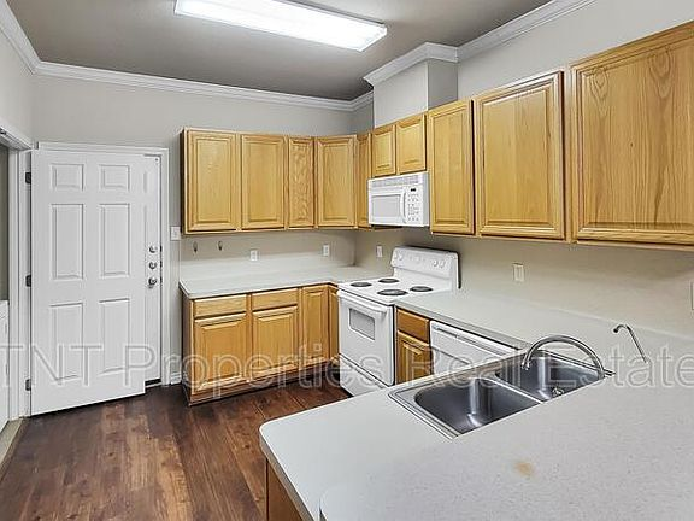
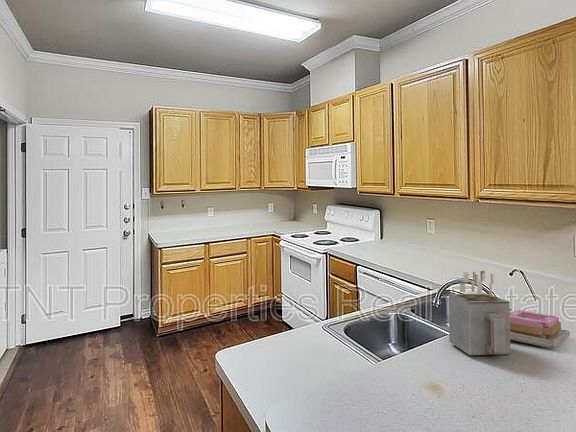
+ toaster [448,270,571,356]
